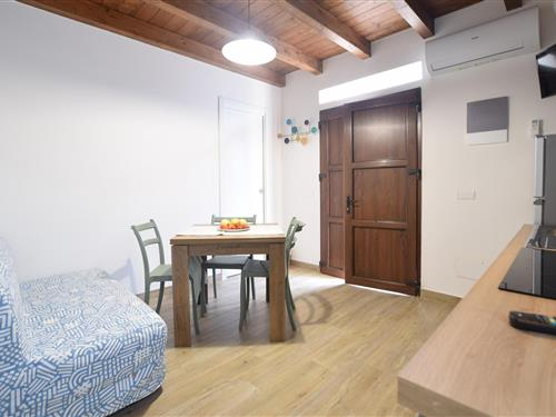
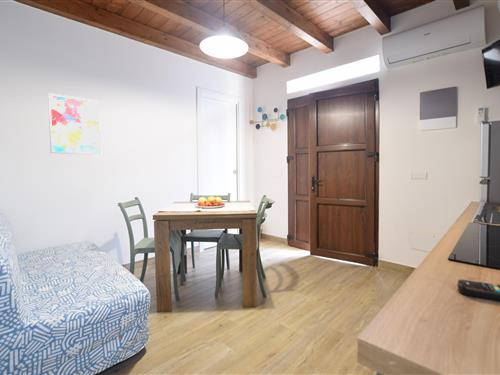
+ wall art [47,92,102,156]
